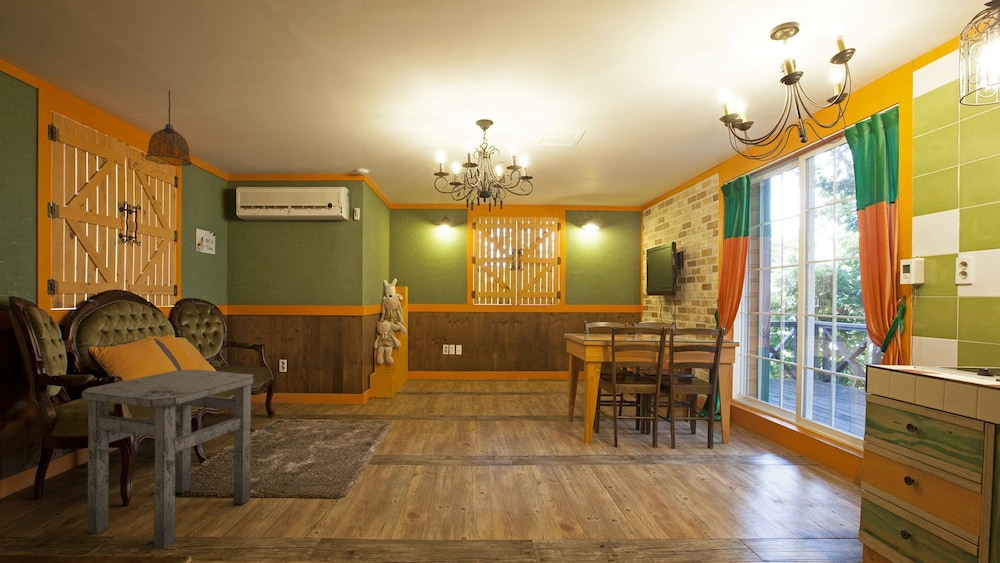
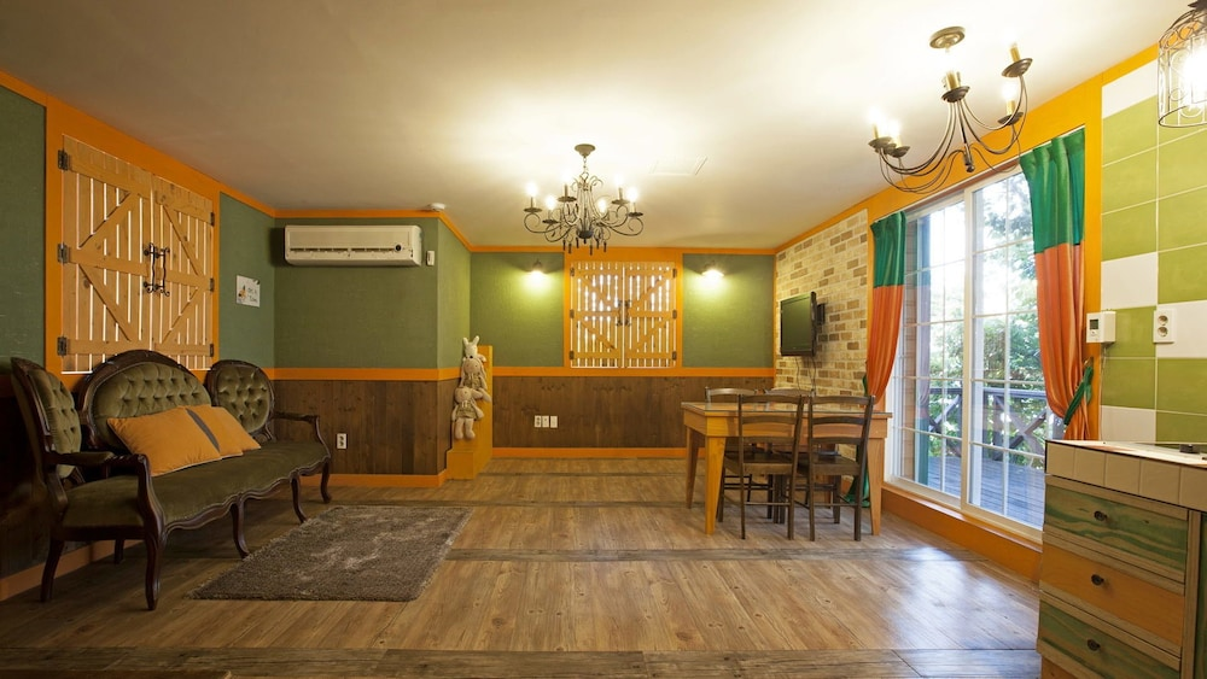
- pendant lamp [144,90,193,167]
- side table [81,369,255,550]
